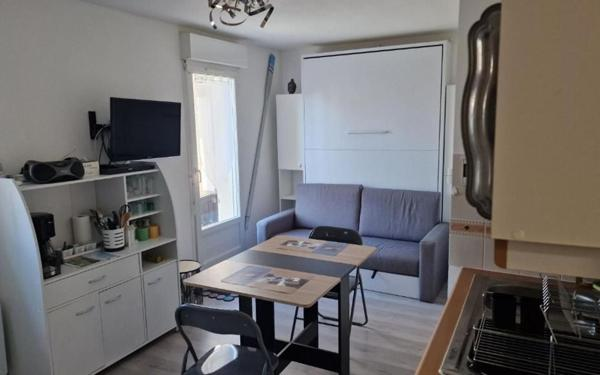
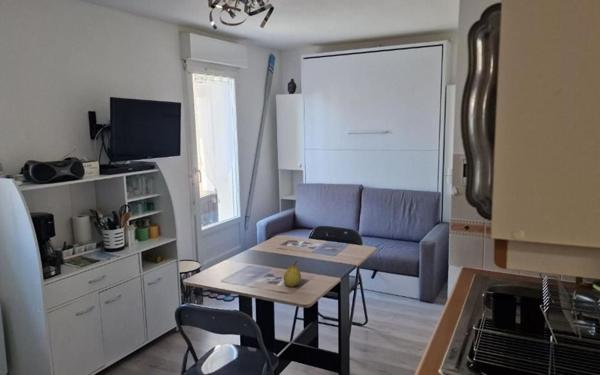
+ fruit [283,260,302,288]
